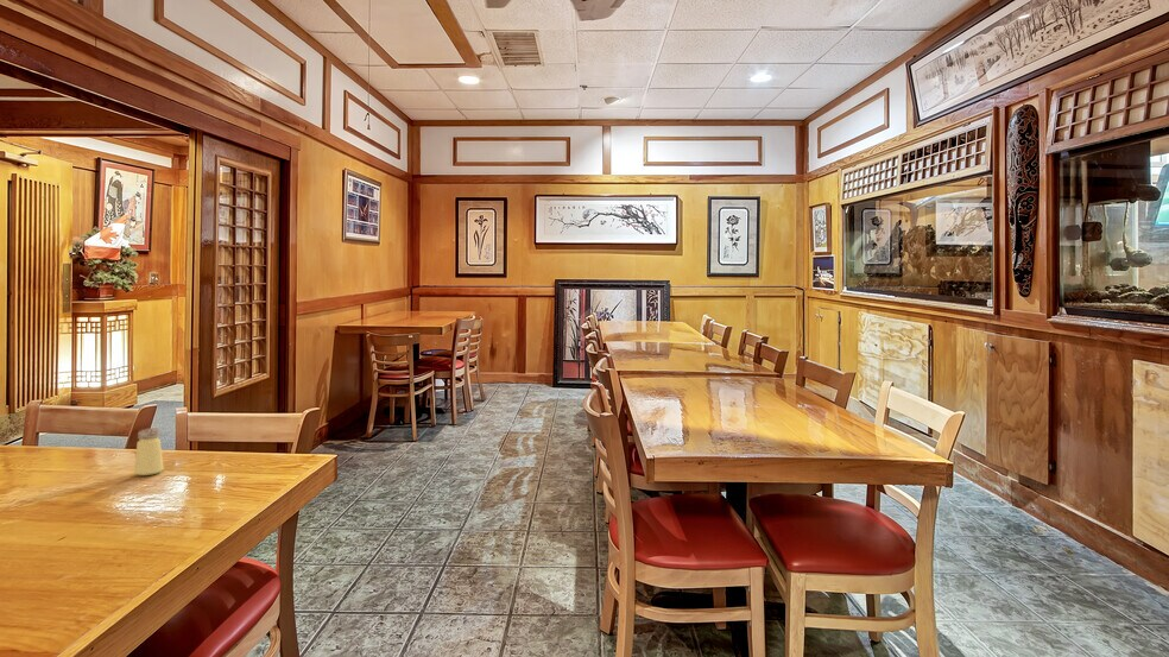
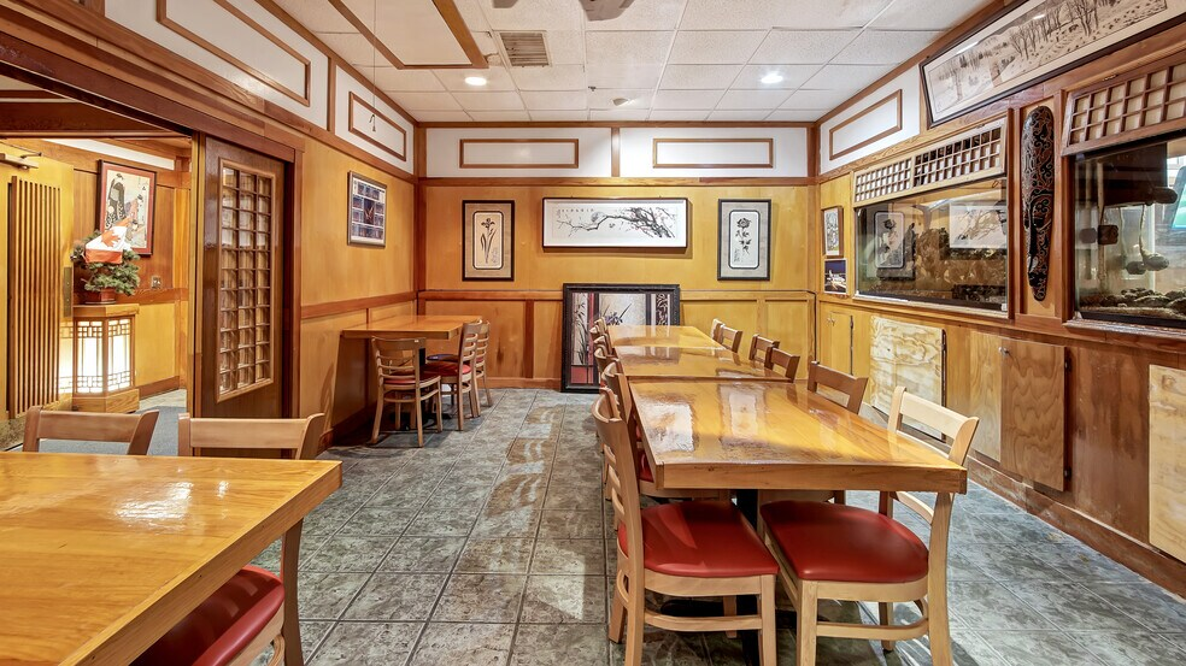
- saltshaker [133,428,164,476]
